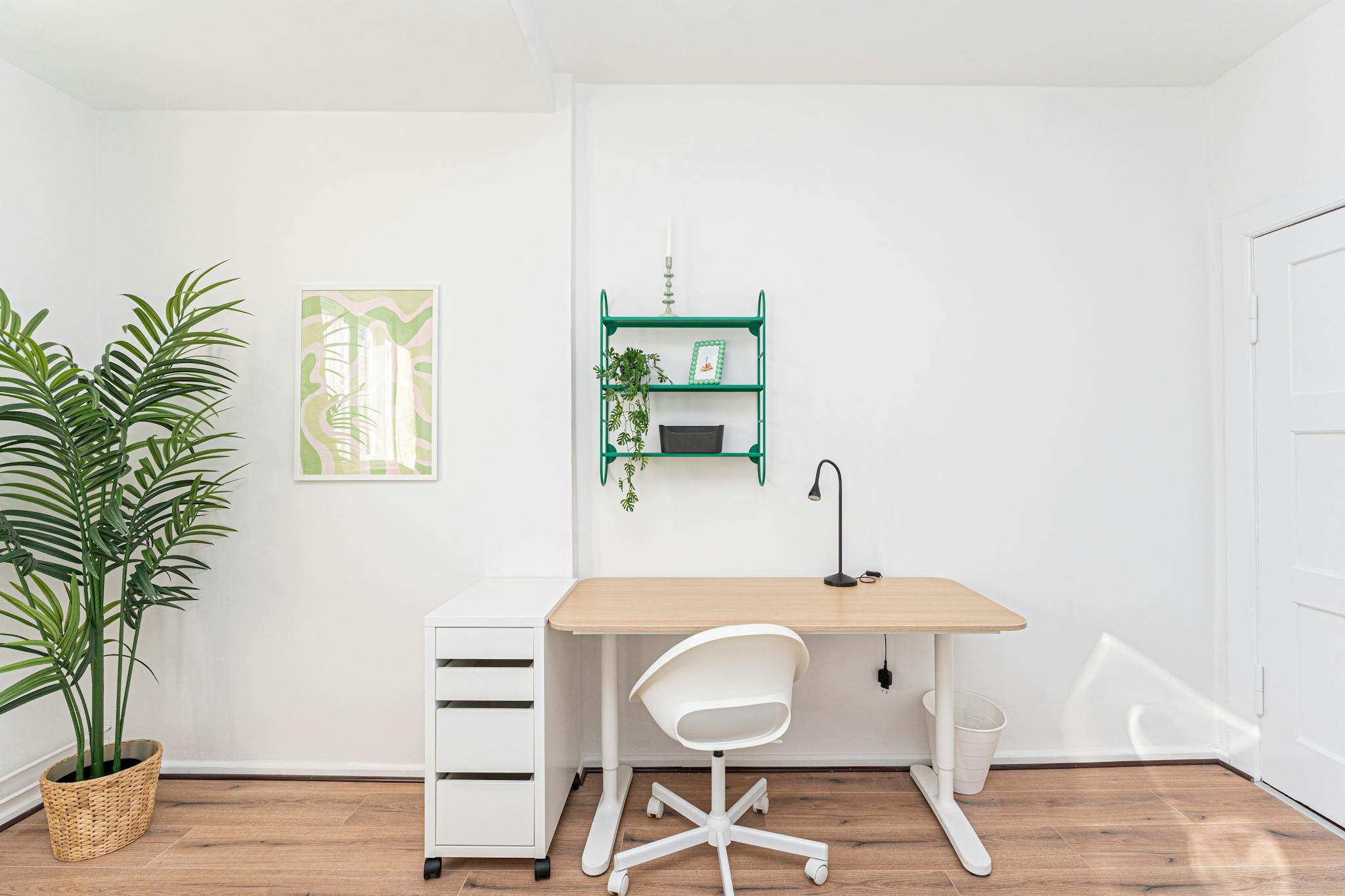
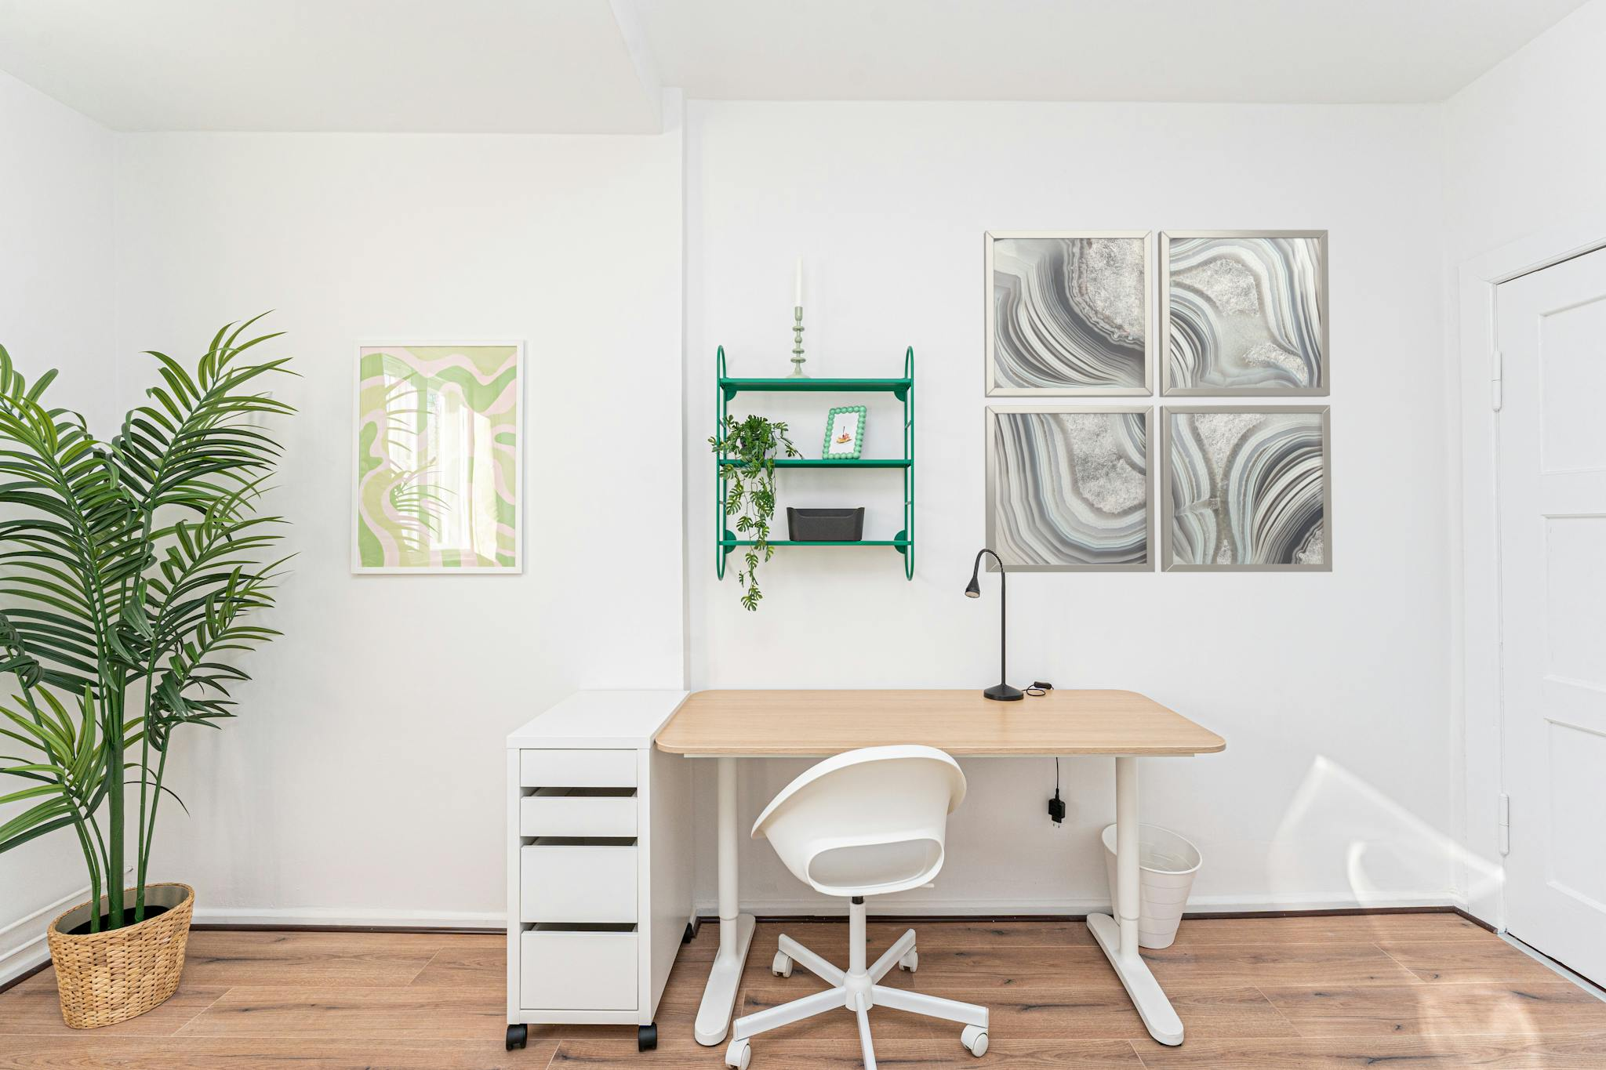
+ wall art [984,229,1333,573]
